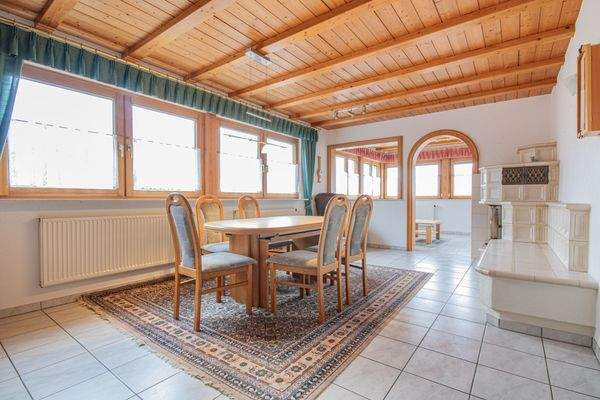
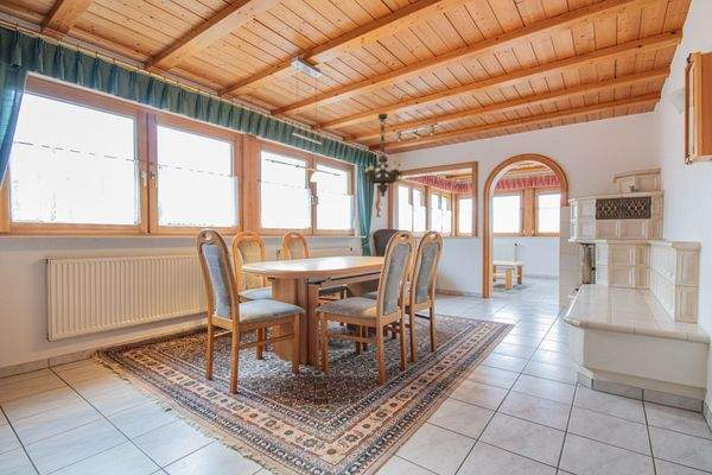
+ chandelier [363,112,403,198]
